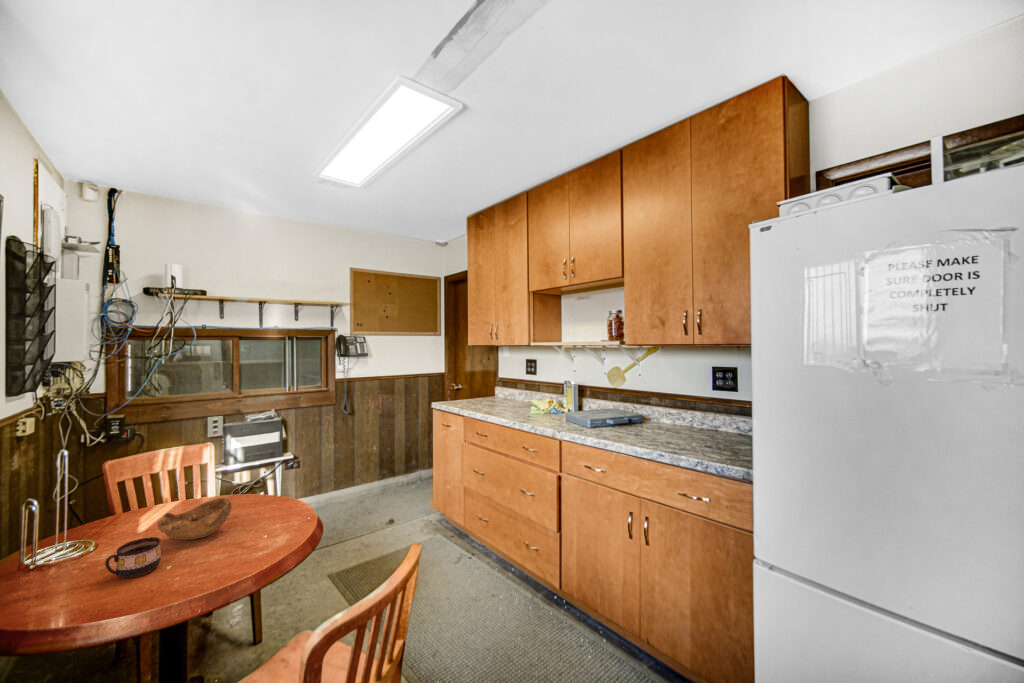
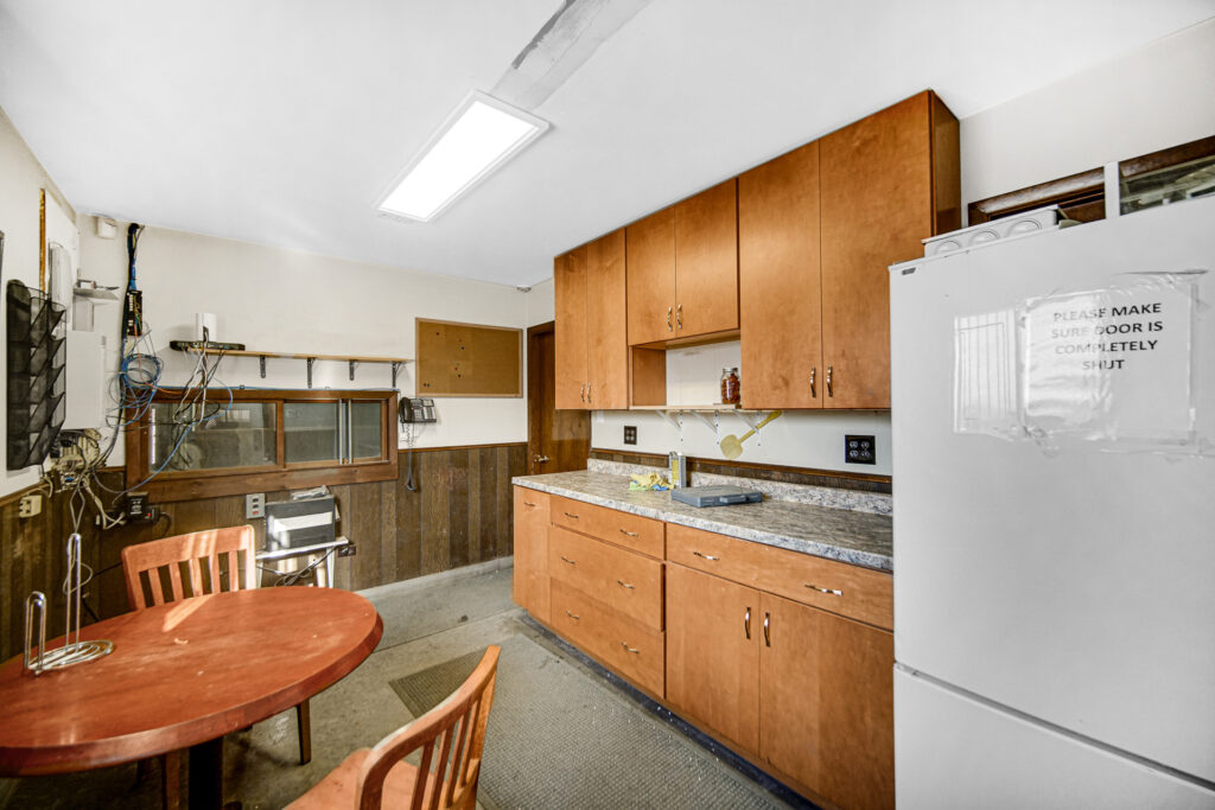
- cup [104,536,162,579]
- bowl [156,497,233,541]
